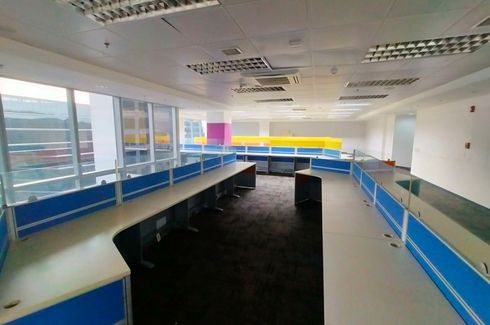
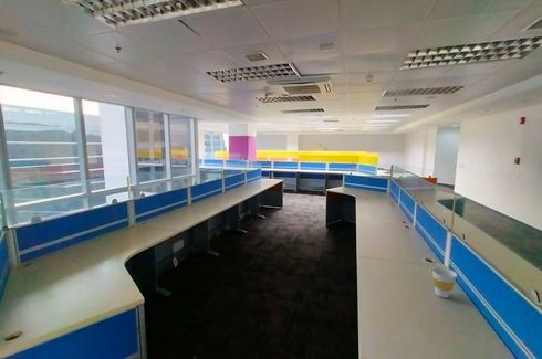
+ cup [431,266,458,299]
